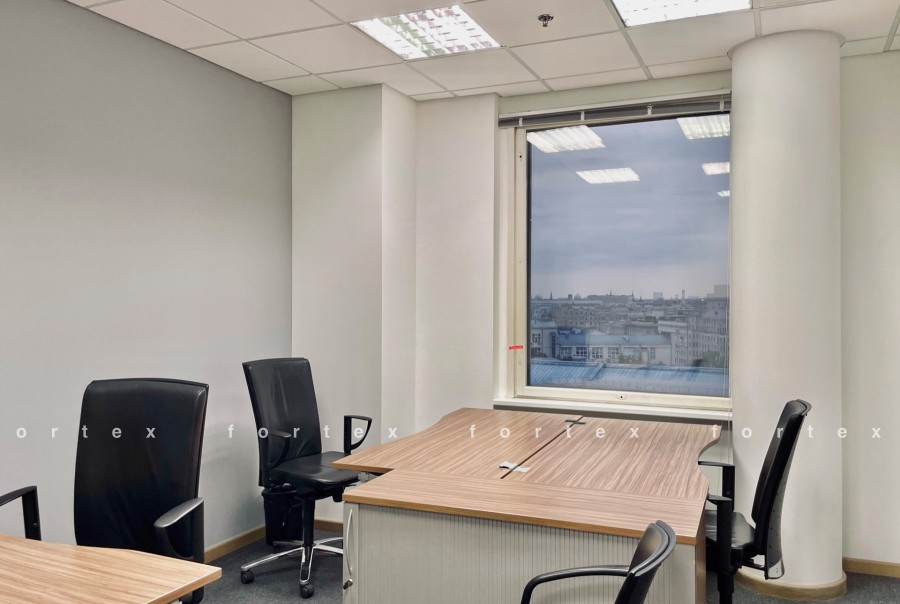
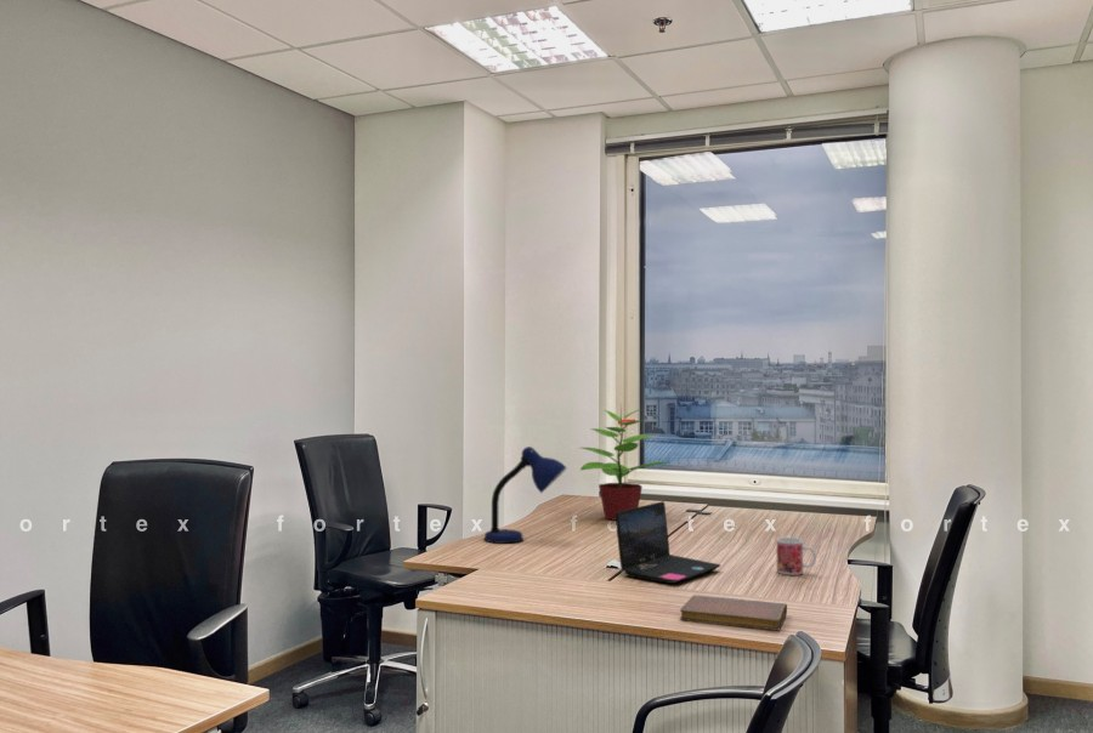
+ laptop [615,500,721,585]
+ mug [776,536,817,576]
+ potted plant [579,402,669,522]
+ notebook [679,595,788,631]
+ desk lamp [482,445,568,545]
